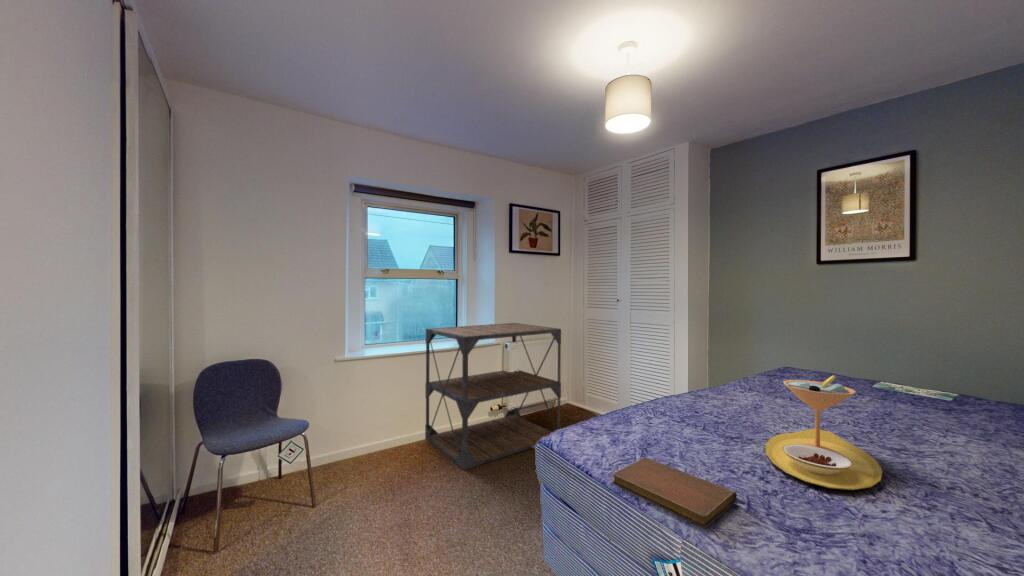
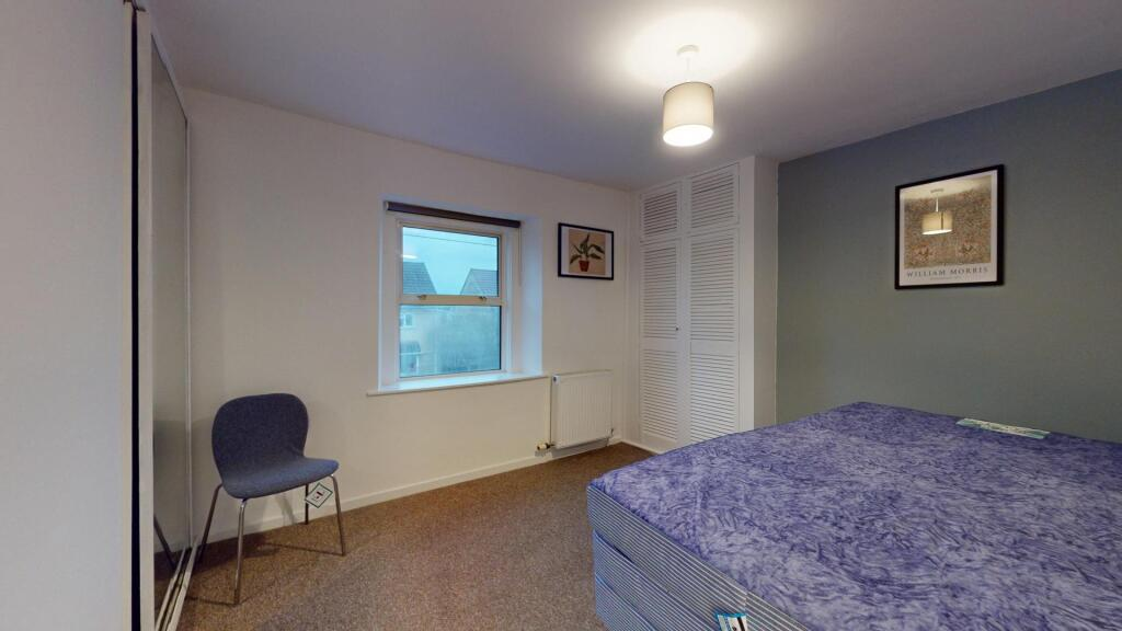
- notebook [612,457,738,529]
- shelving unit [424,322,562,471]
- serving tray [765,375,883,491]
